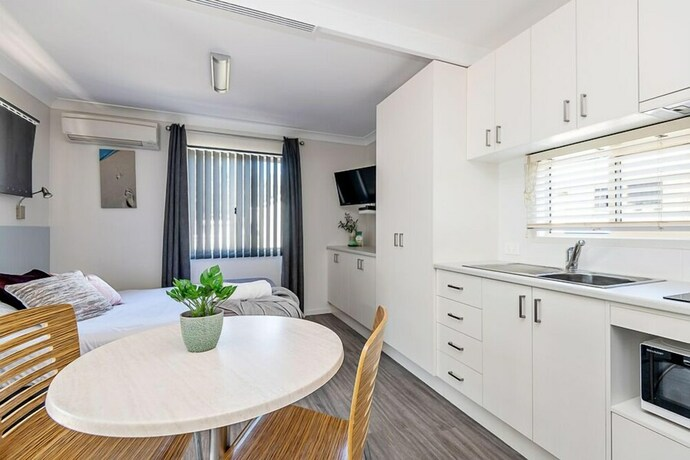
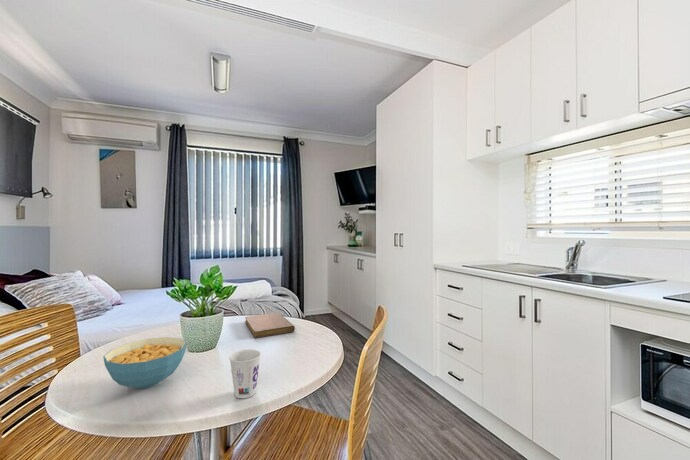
+ cereal bowl [102,336,187,390]
+ notebook [244,312,296,339]
+ cup [228,349,262,399]
